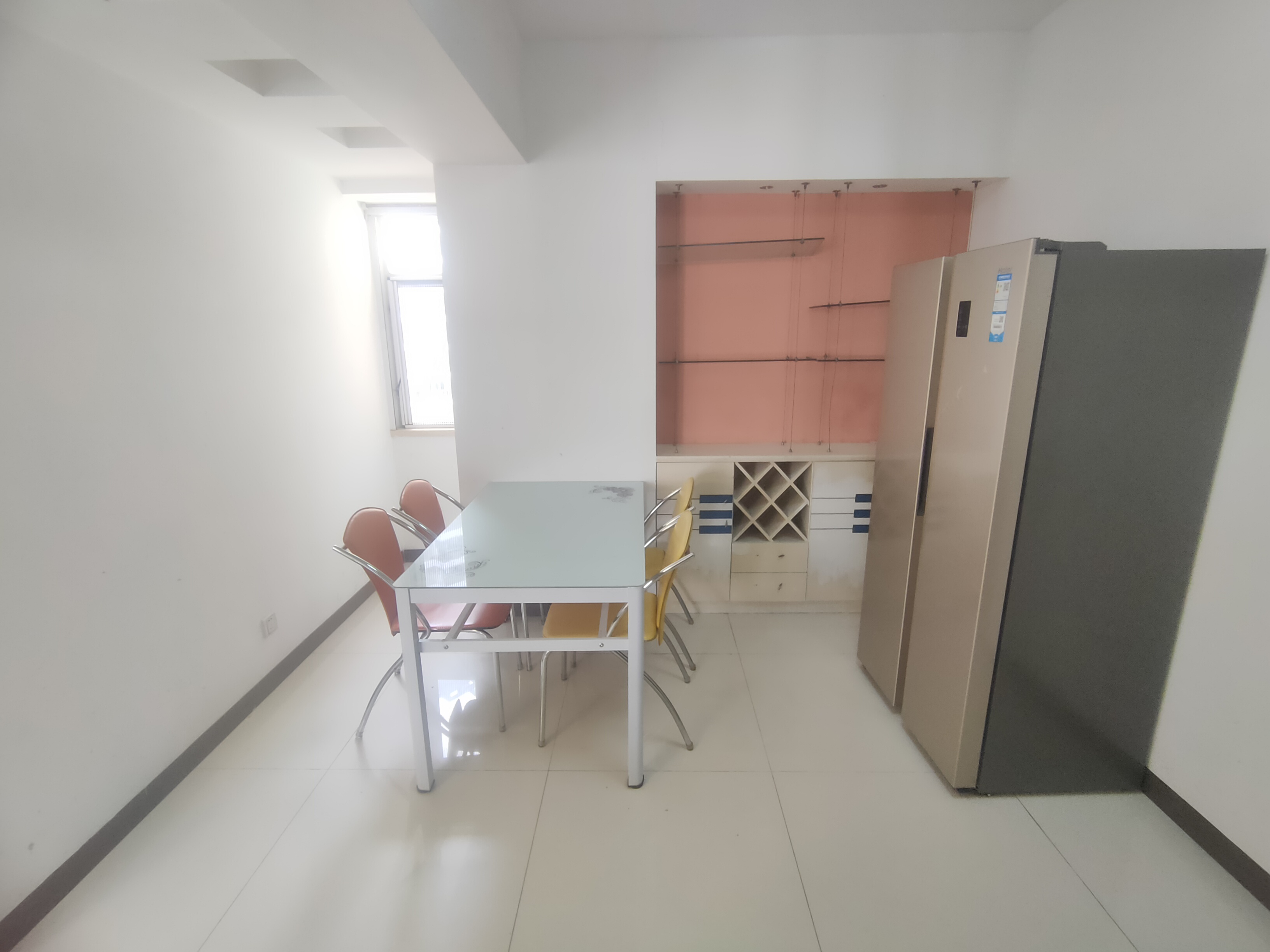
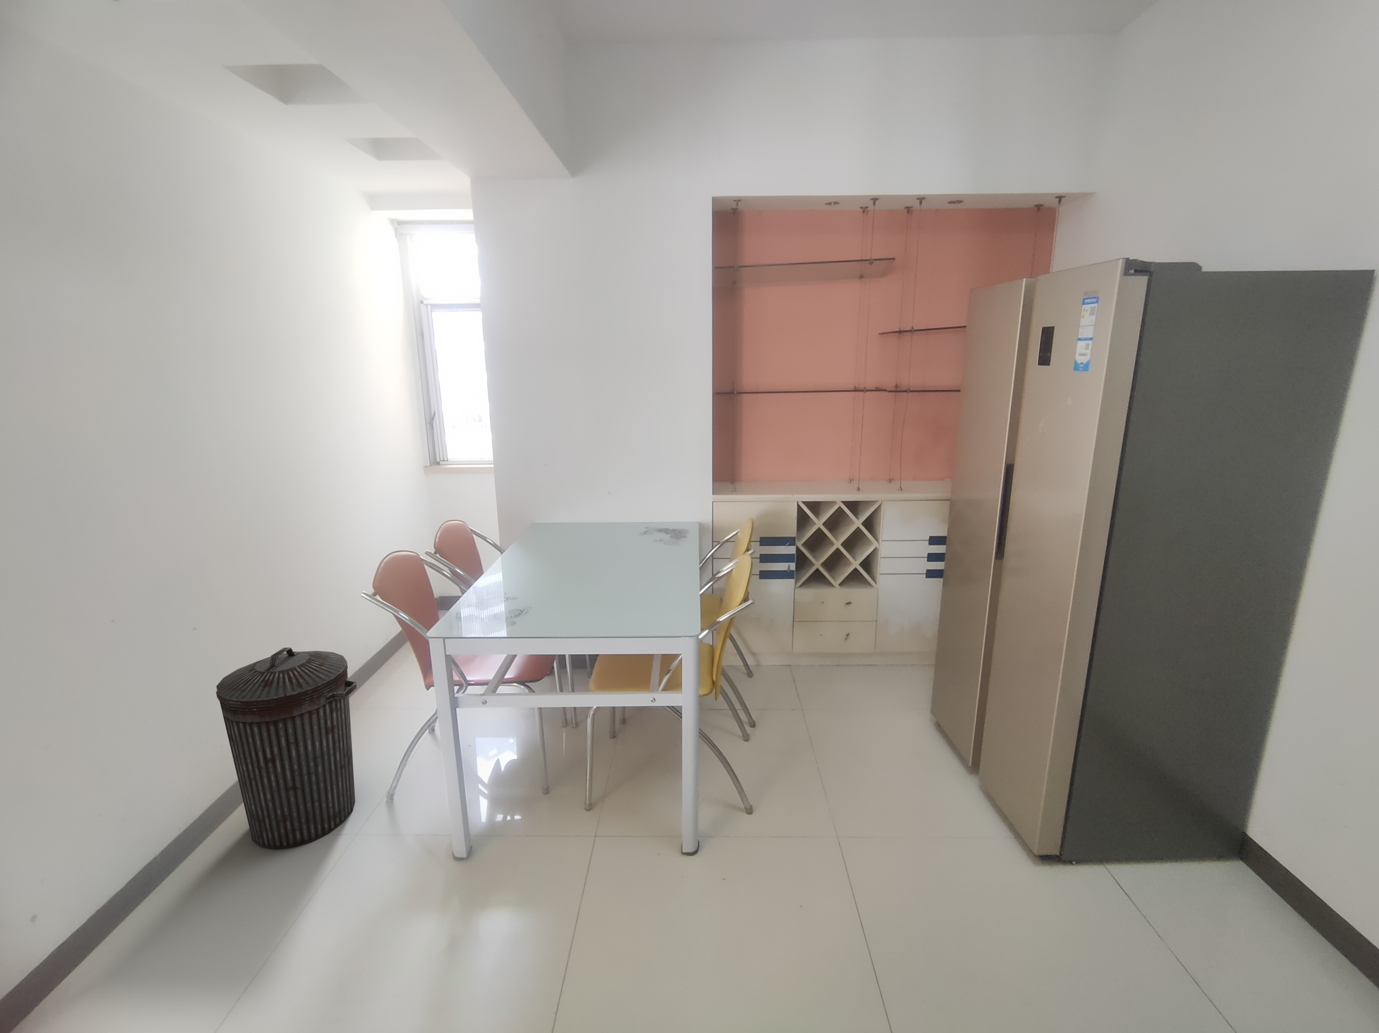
+ trash can [215,648,357,849]
